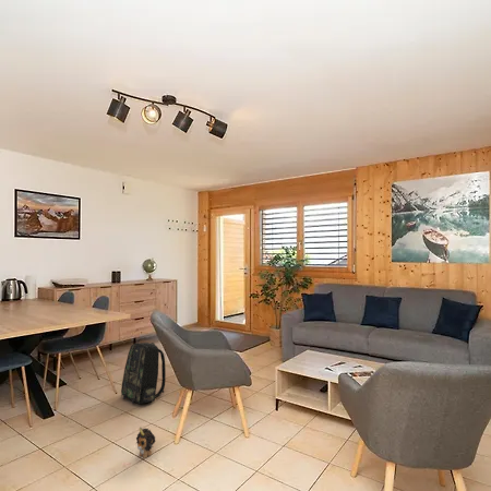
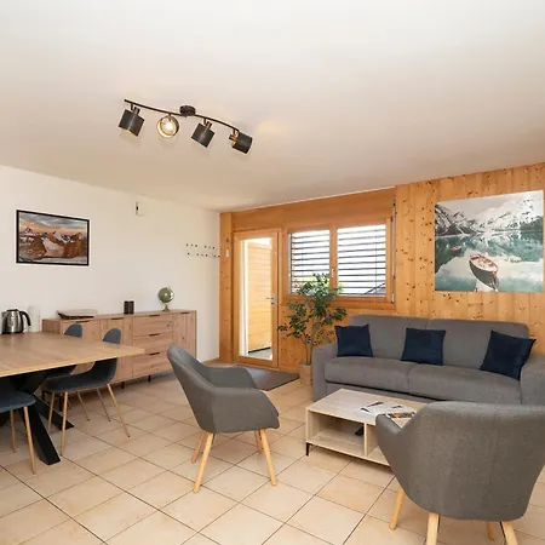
- plush toy [135,426,157,459]
- backpack [120,342,167,405]
